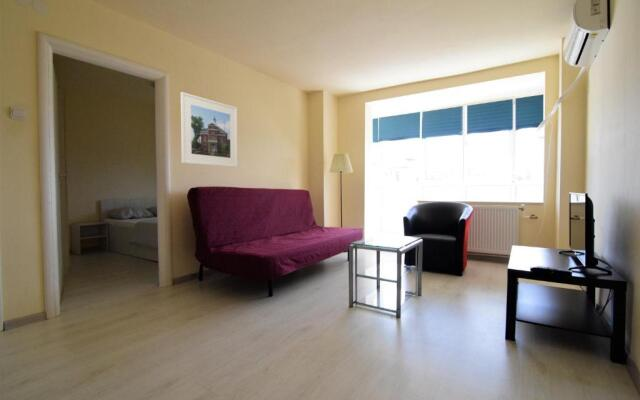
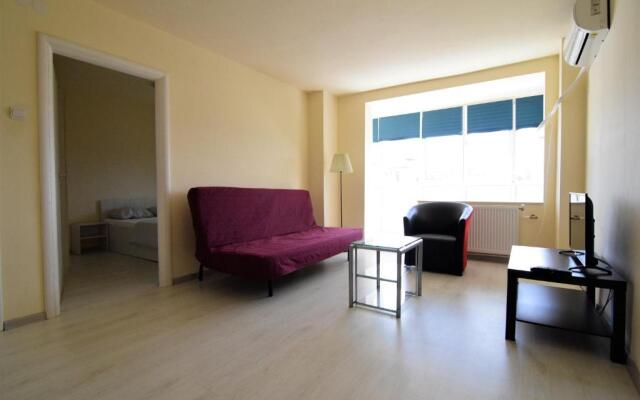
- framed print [180,91,239,168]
